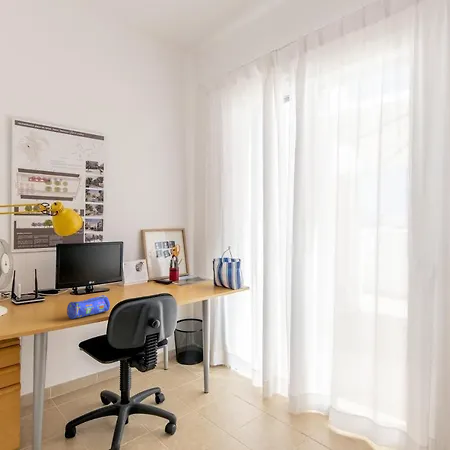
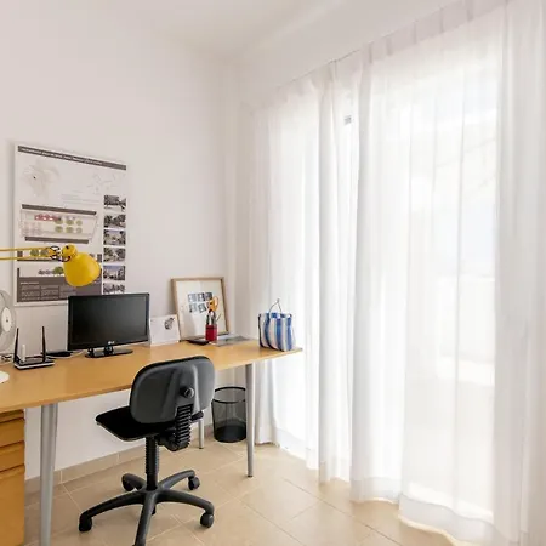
- pencil case [66,294,111,320]
